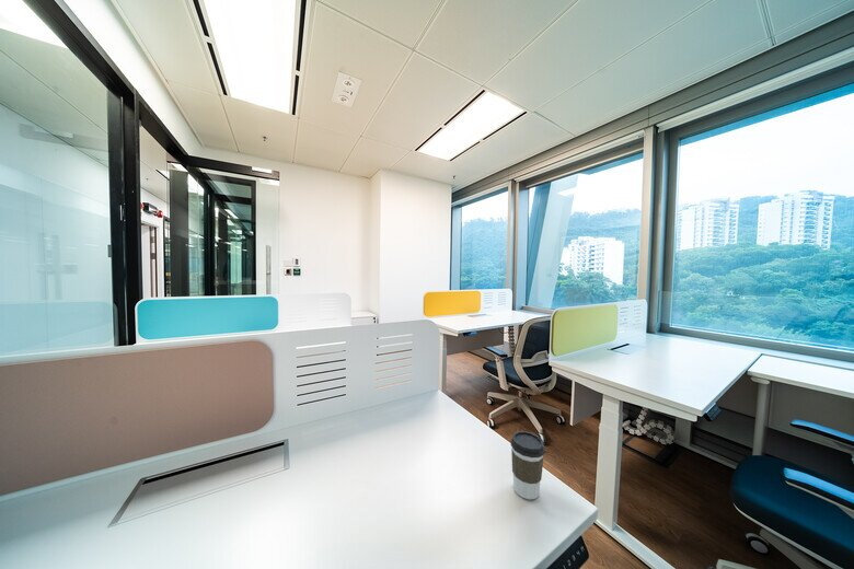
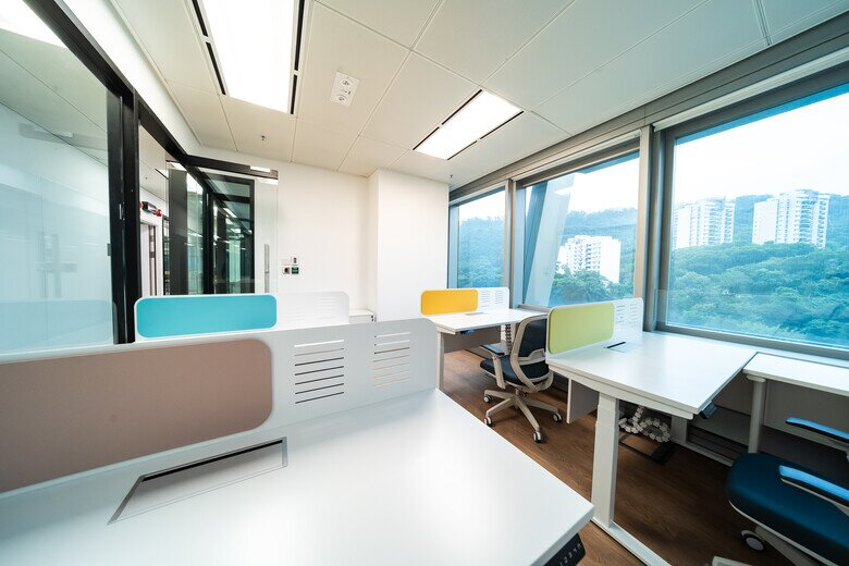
- coffee cup [510,430,546,501]
